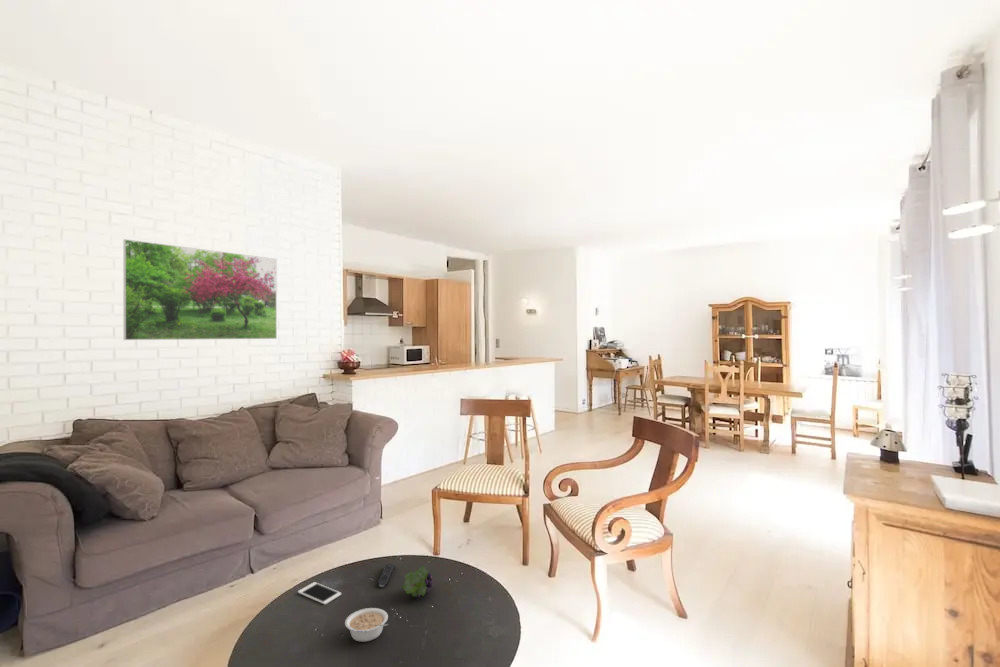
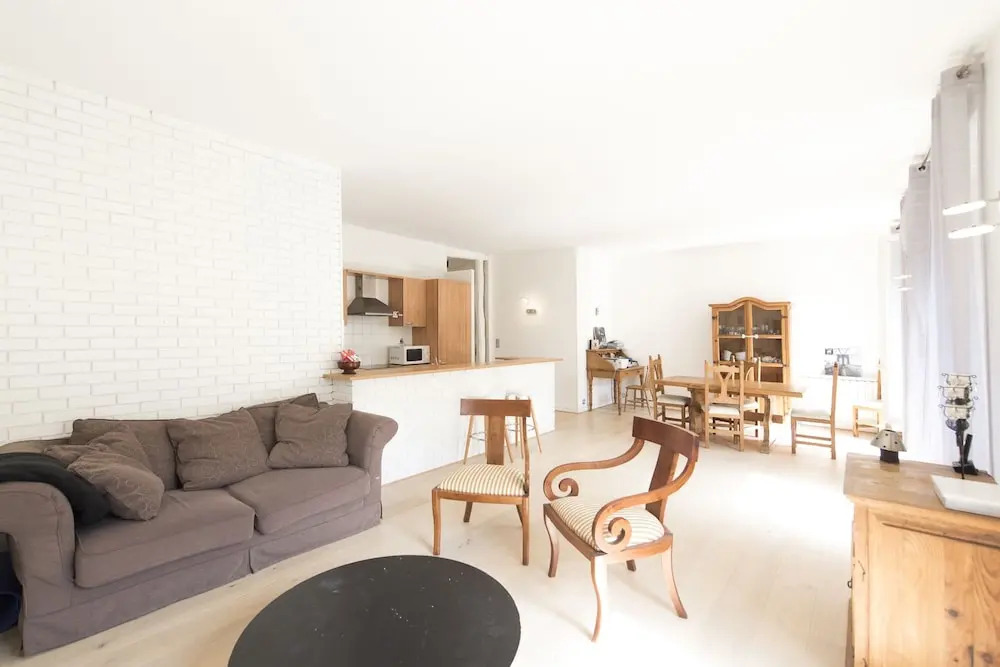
- cell phone [297,581,342,606]
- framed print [123,238,278,341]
- fruit [401,565,433,599]
- legume [344,607,389,643]
- remote control [377,563,396,588]
